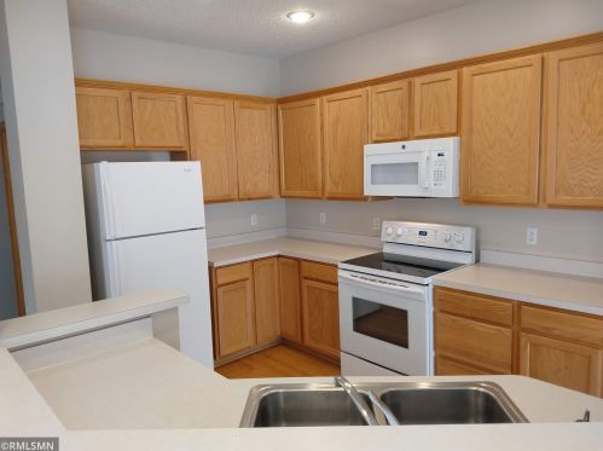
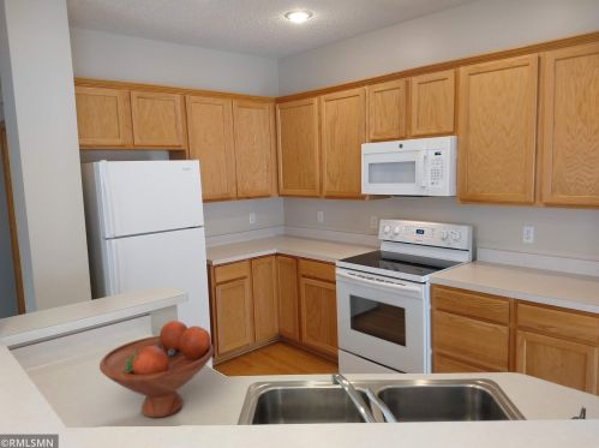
+ fruit bowl [98,319,216,419]
